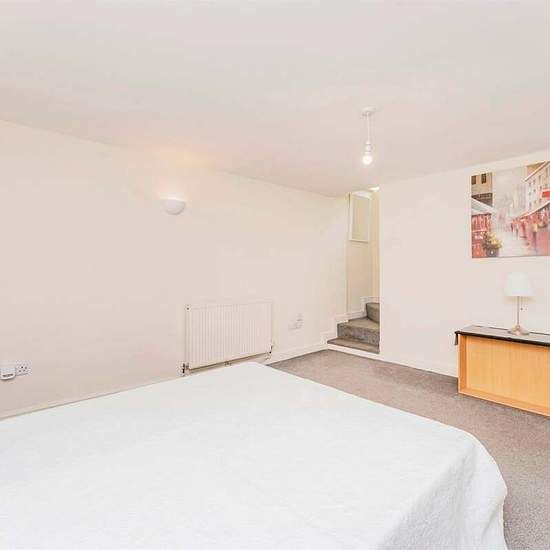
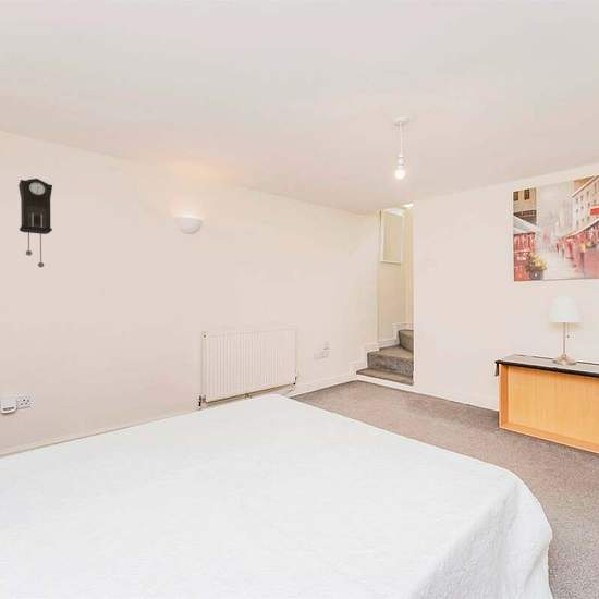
+ pendulum clock [17,178,53,268]
